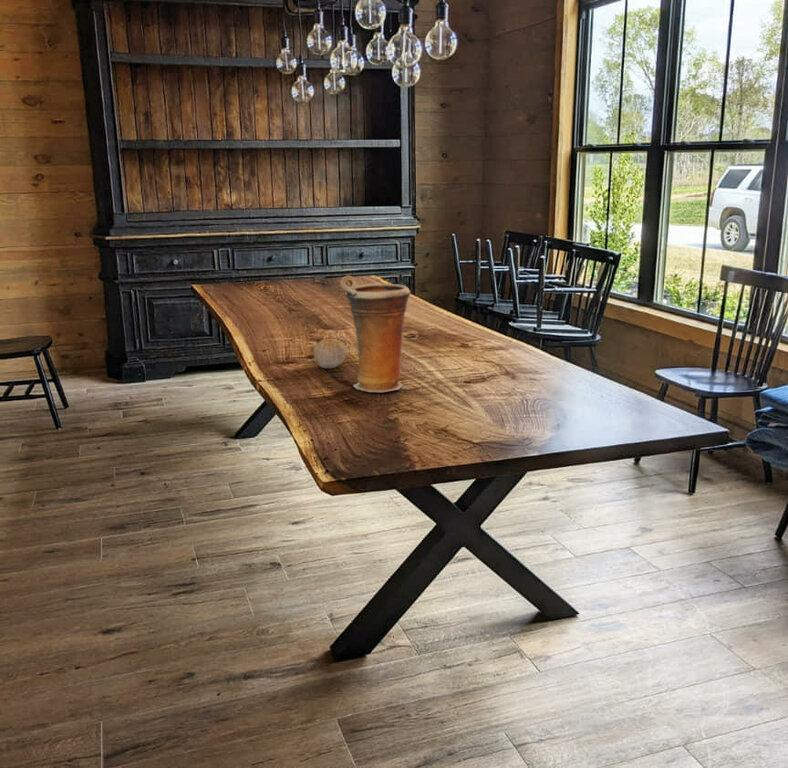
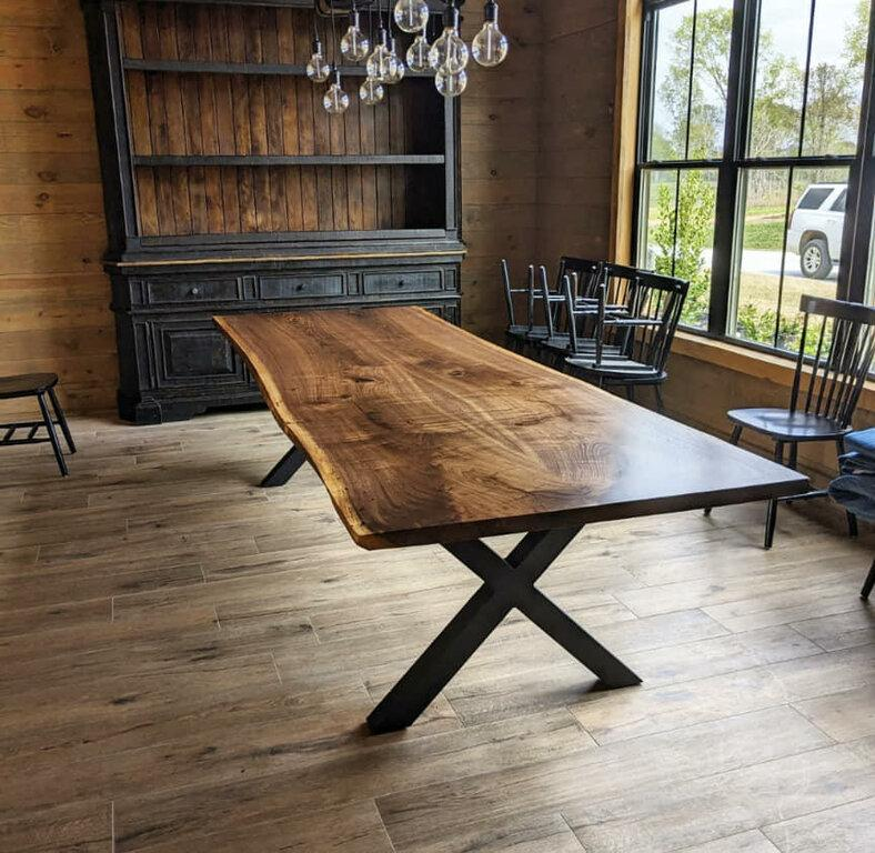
- vase [339,274,412,393]
- fruit [313,337,348,369]
